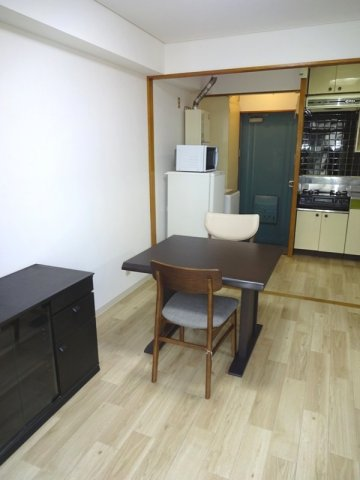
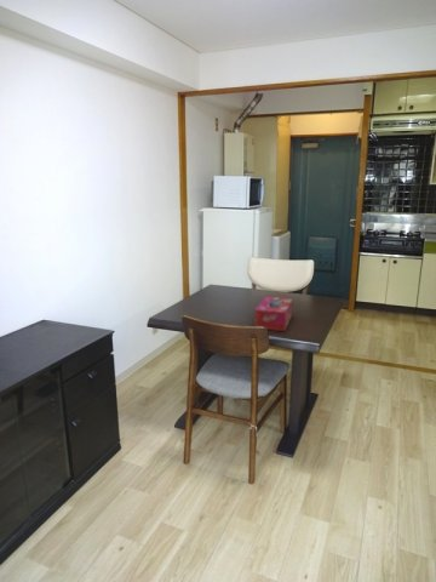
+ tissue box [254,295,294,332]
